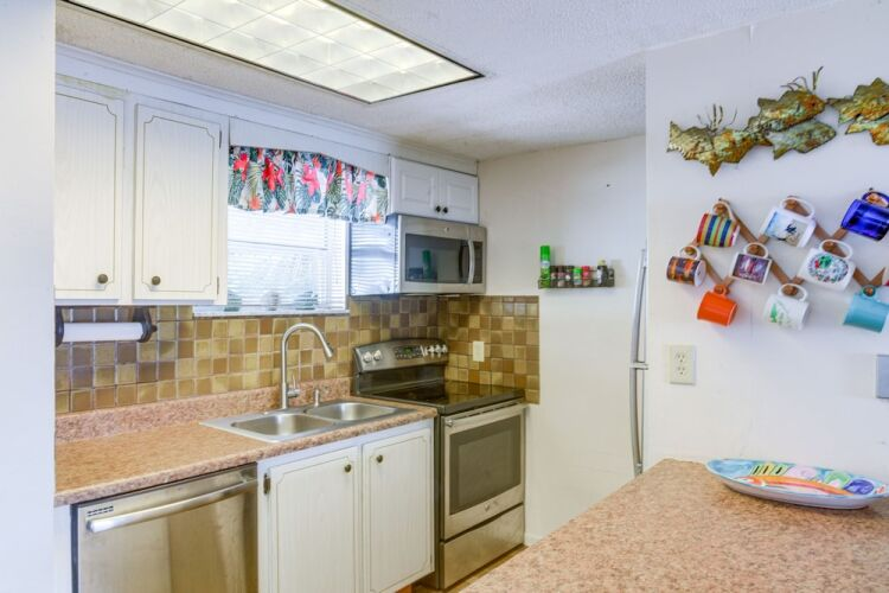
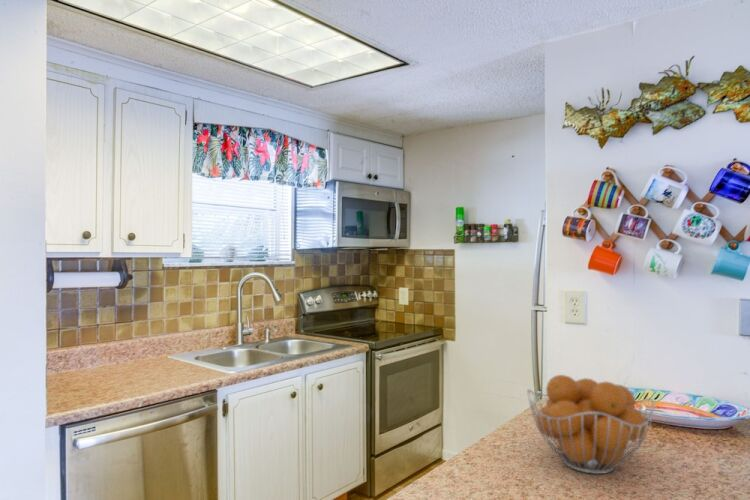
+ fruit basket [526,374,656,475]
